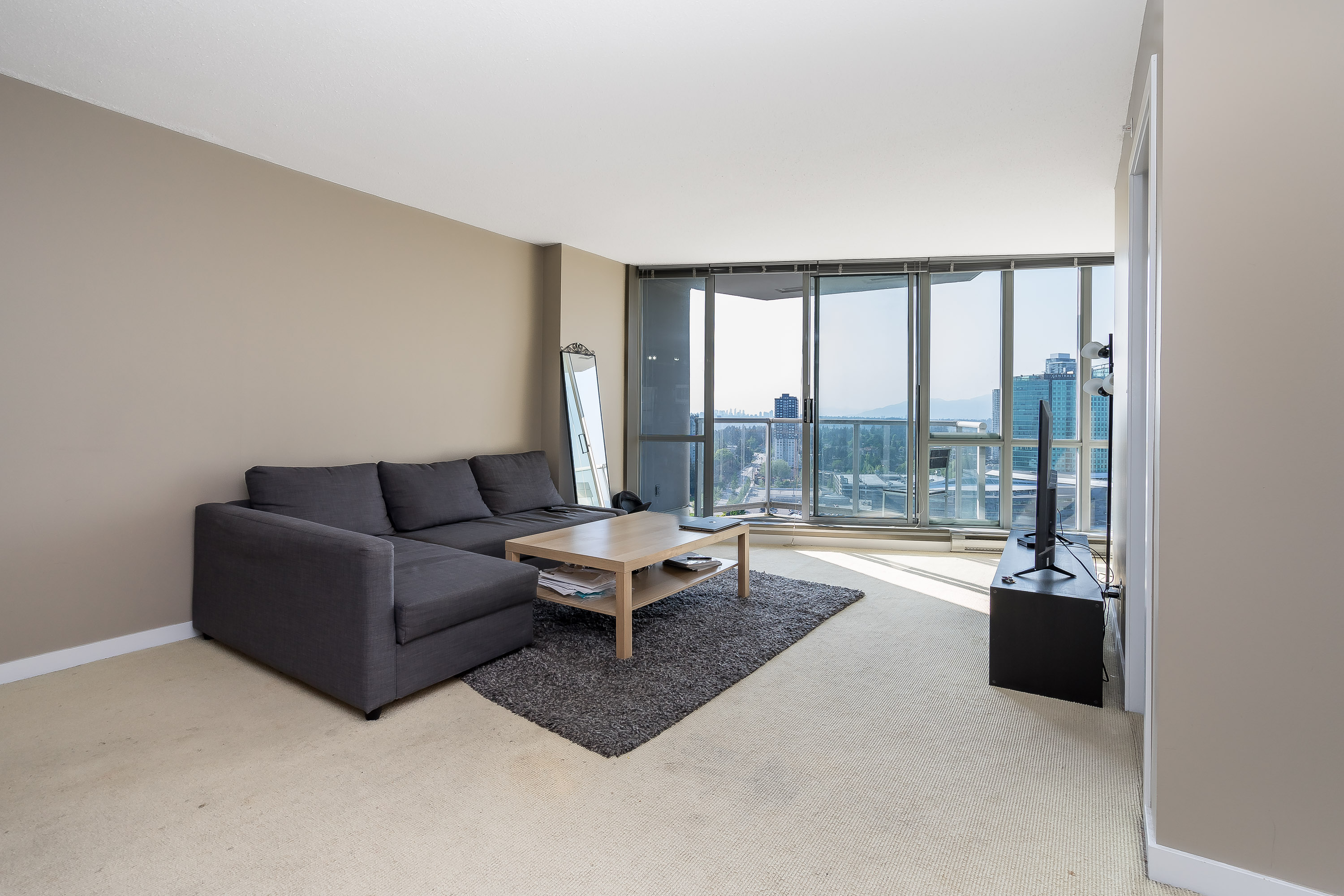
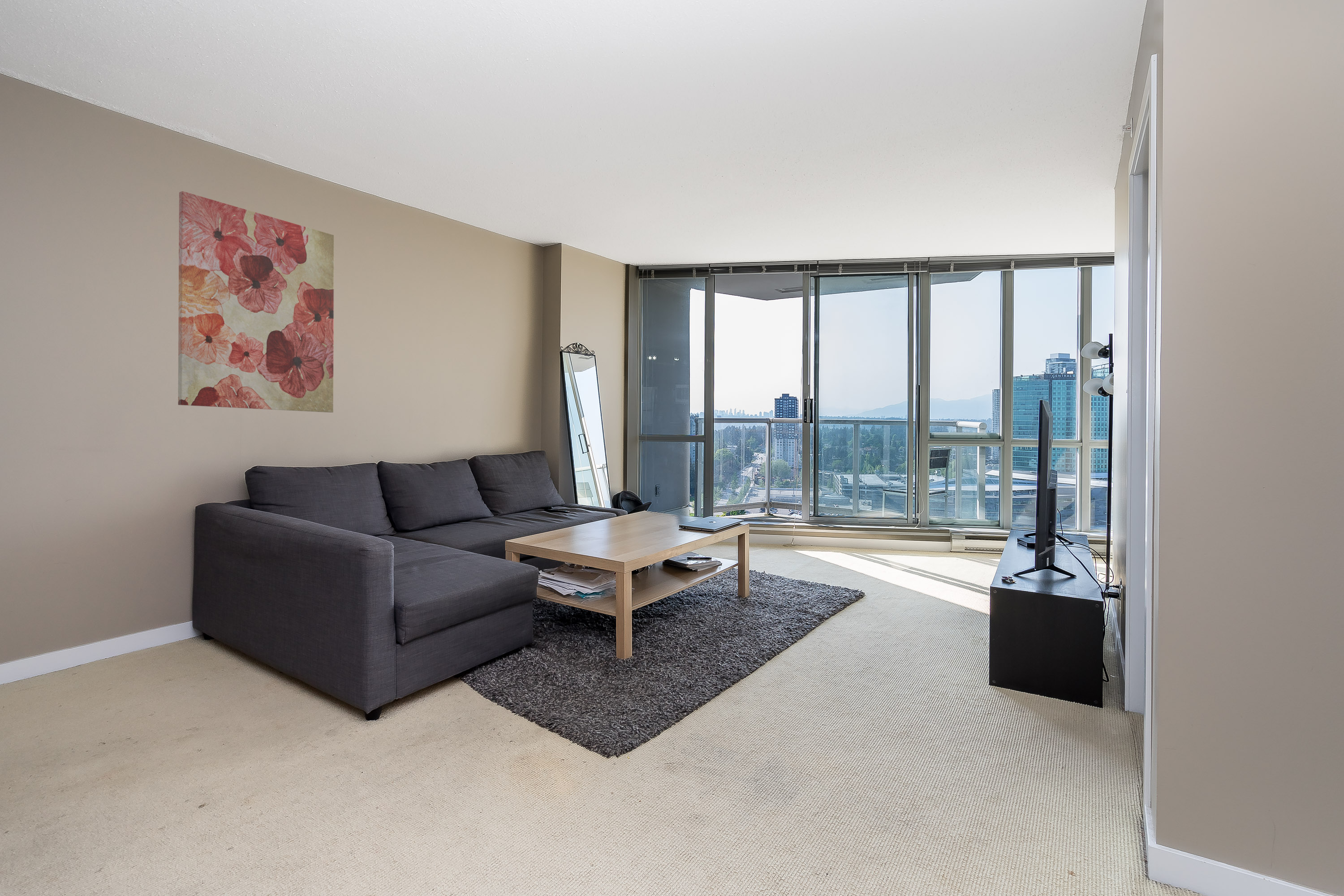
+ wall art [178,191,335,413]
